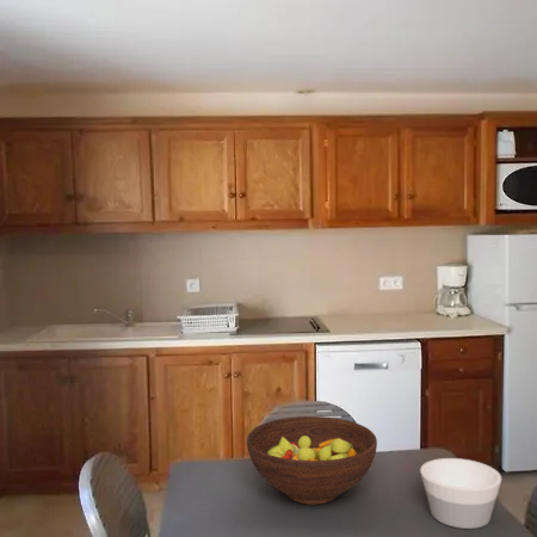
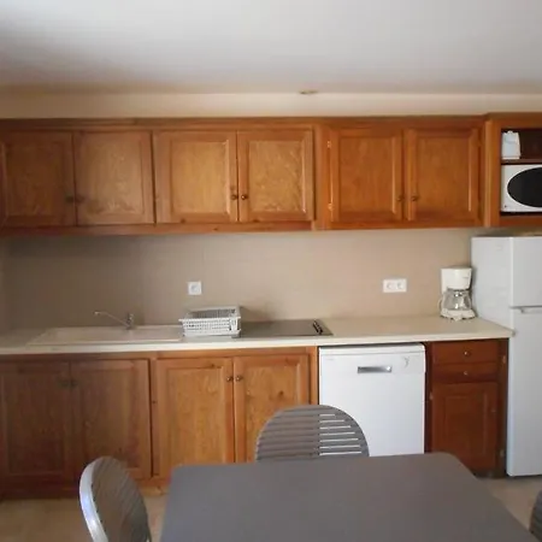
- bowl [419,457,502,530]
- fruit bowl [246,415,378,506]
